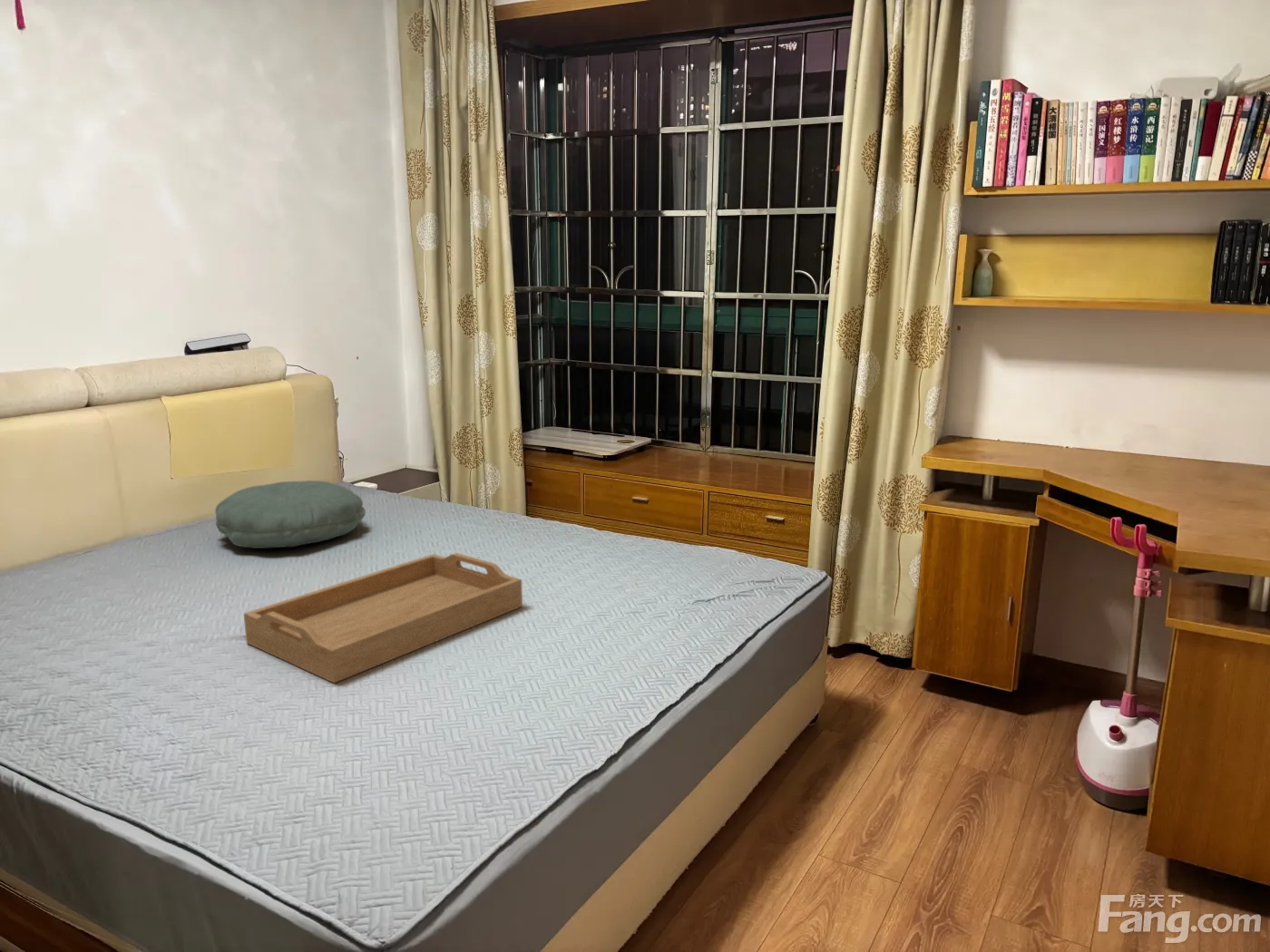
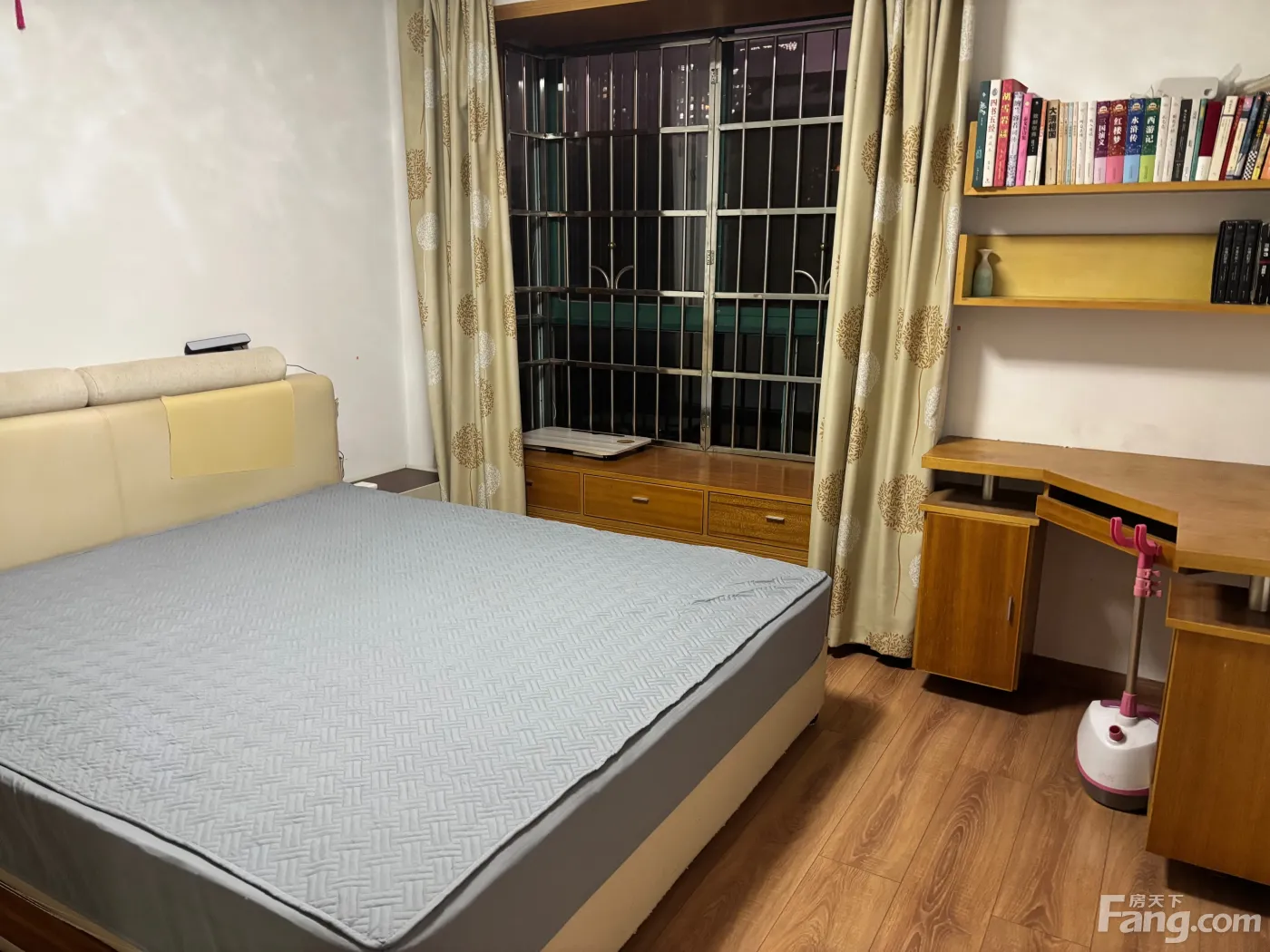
- pillow [214,480,366,549]
- serving tray [243,552,523,685]
